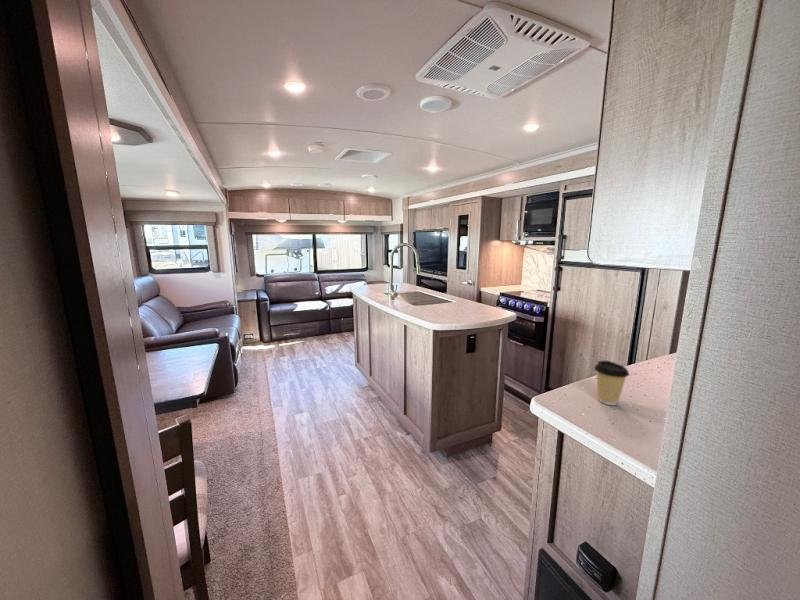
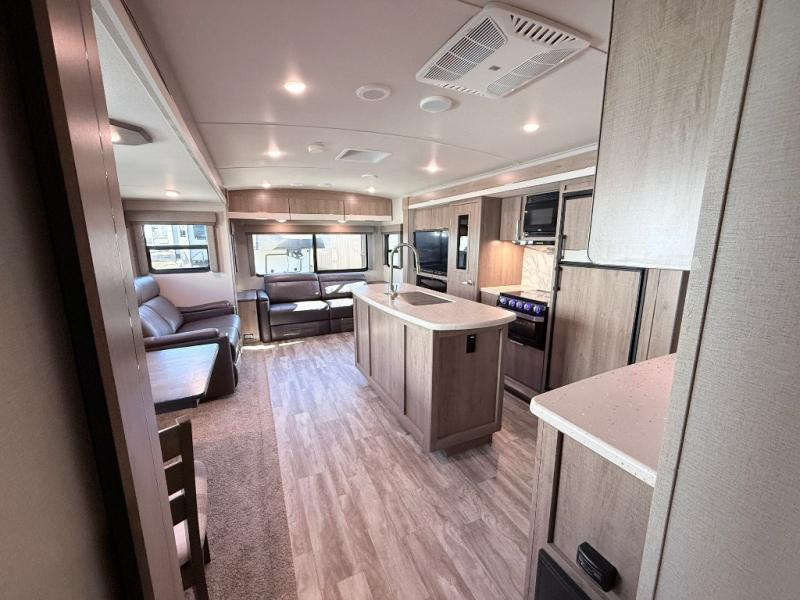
- coffee cup [593,360,630,406]
